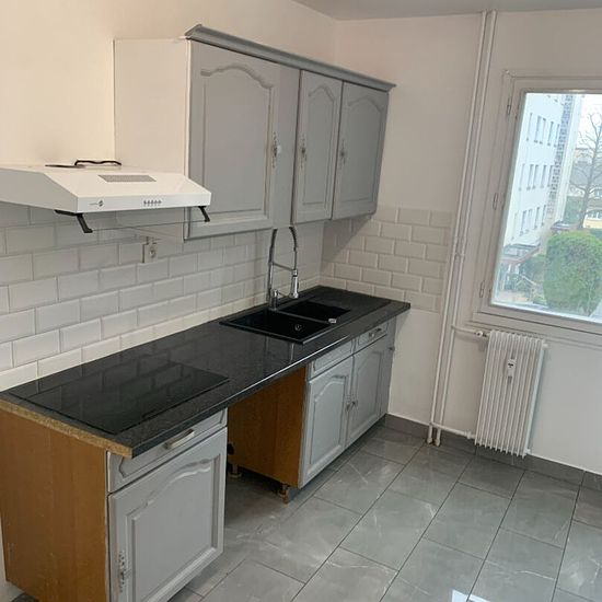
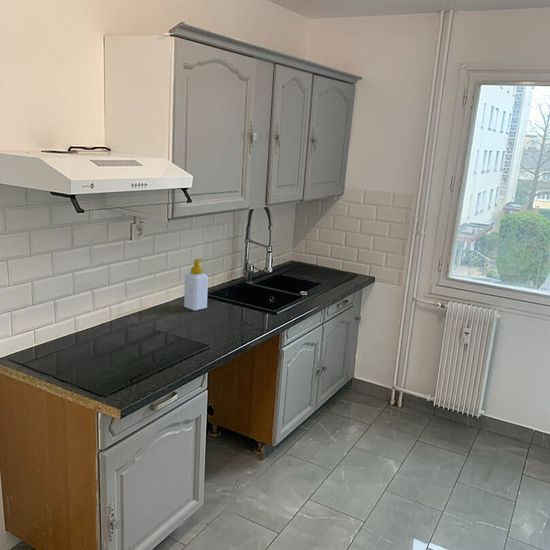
+ soap bottle [183,258,209,312]
